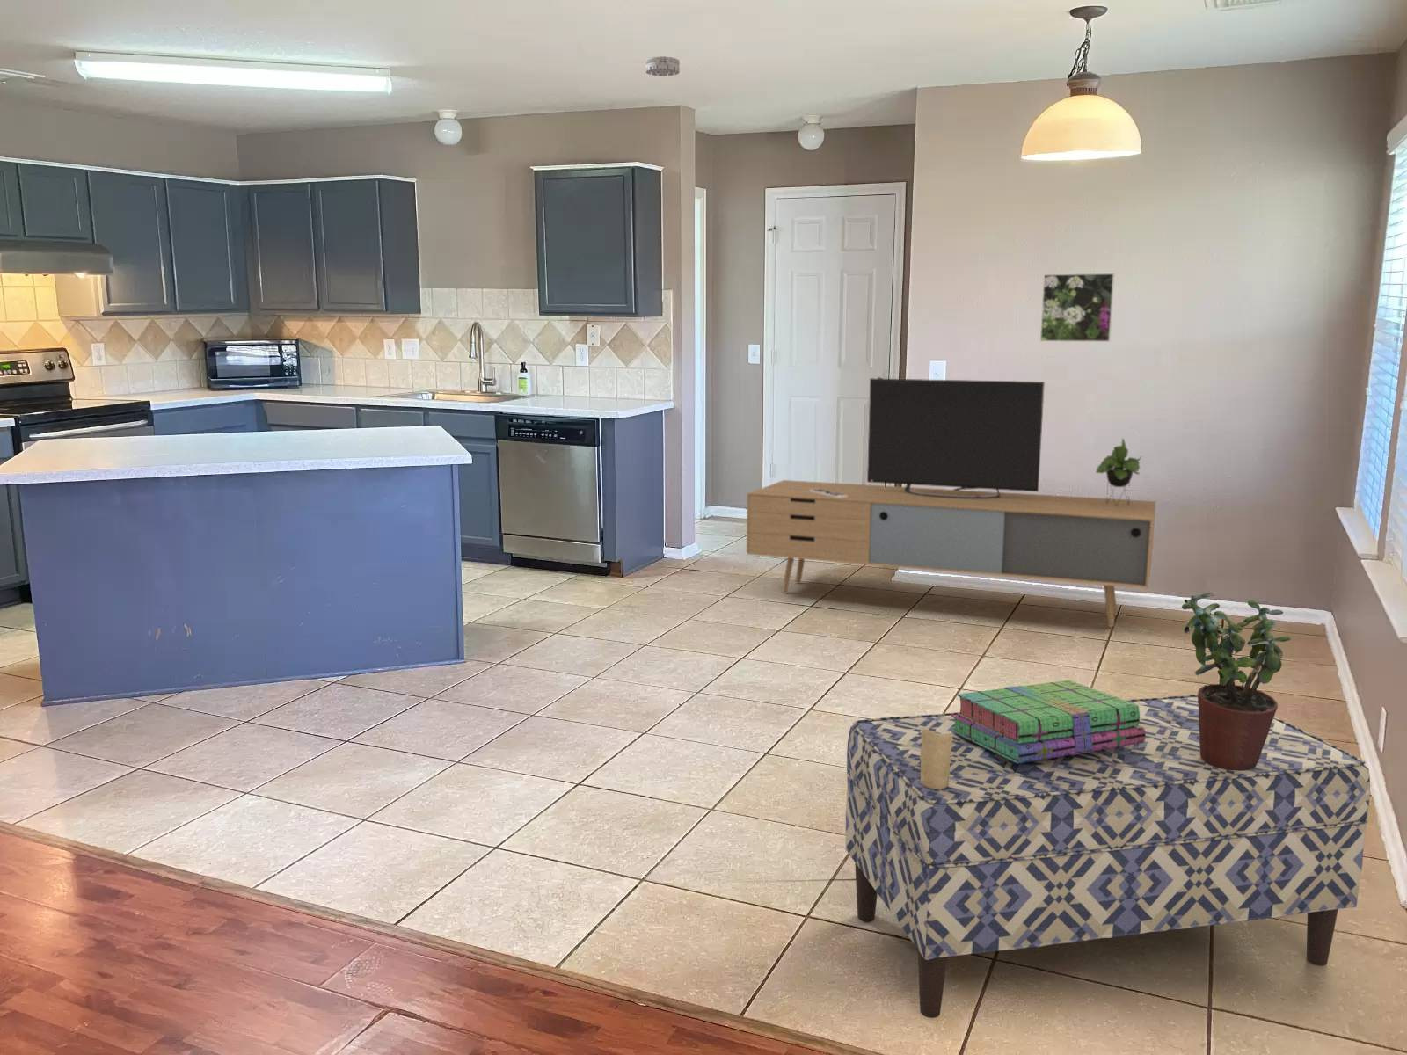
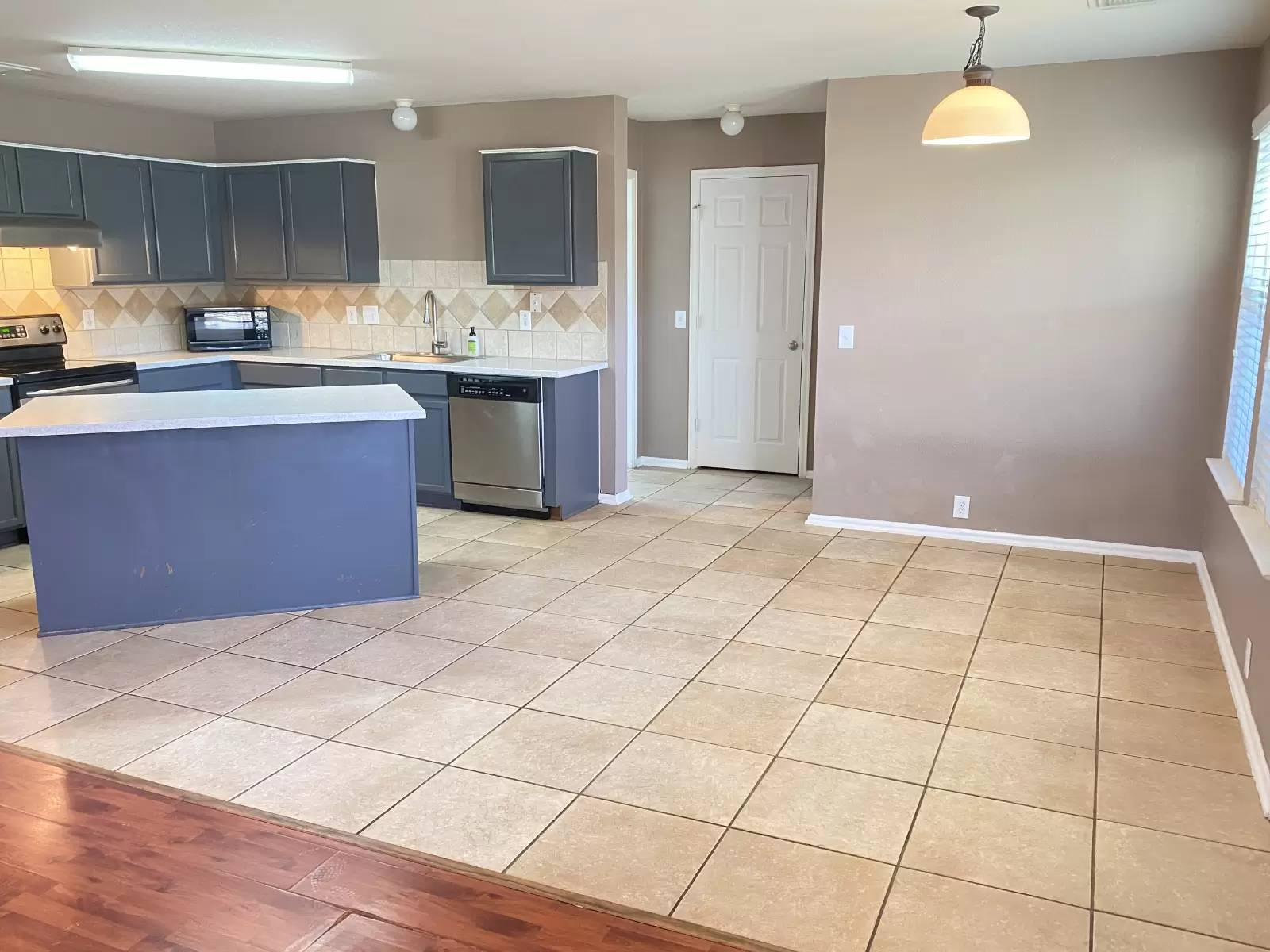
- potted plant [1181,592,1292,771]
- smoke detector [645,55,680,78]
- bench [844,694,1370,1018]
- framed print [1039,273,1115,342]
- stack of books [952,678,1146,764]
- media console [746,377,1157,627]
- candle [920,729,953,789]
